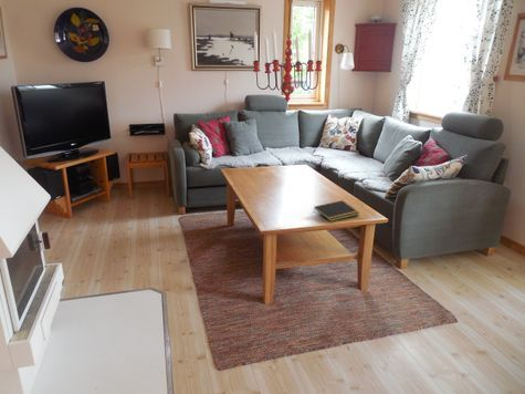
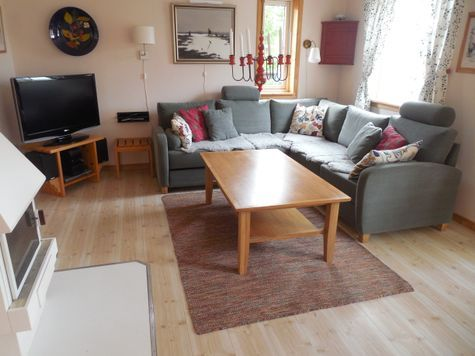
- notepad [313,199,360,222]
